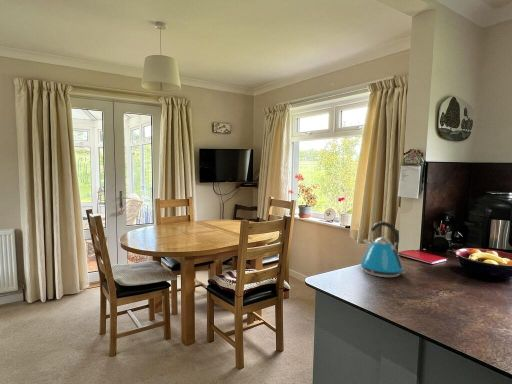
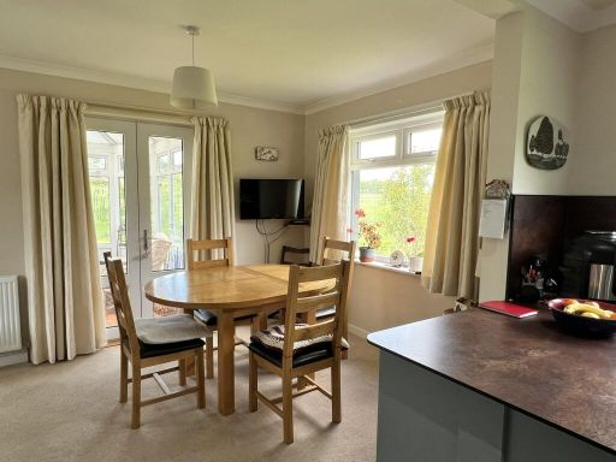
- kettle [359,221,407,278]
